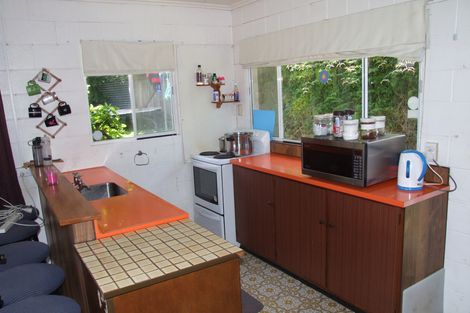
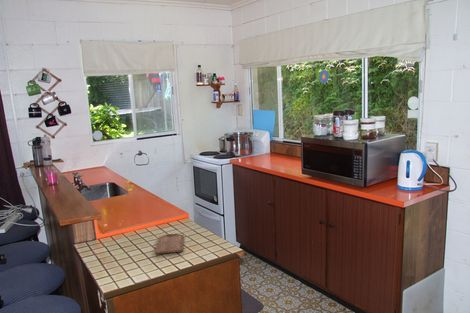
+ cutting board [154,233,185,255]
